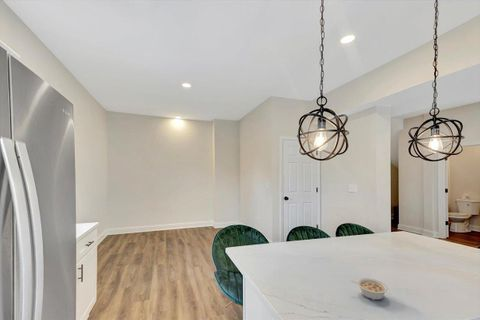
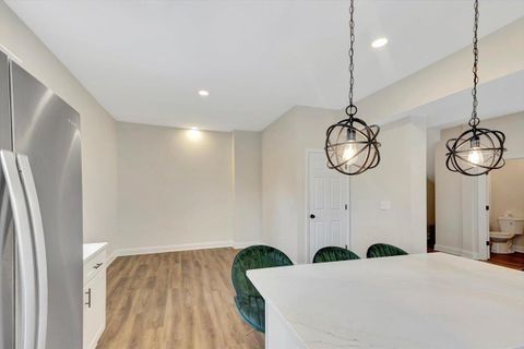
- legume [350,277,389,301]
